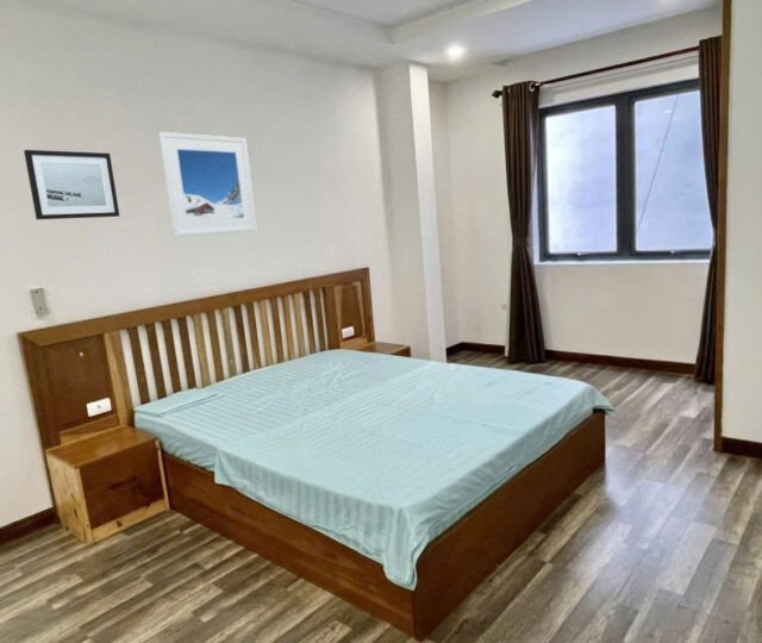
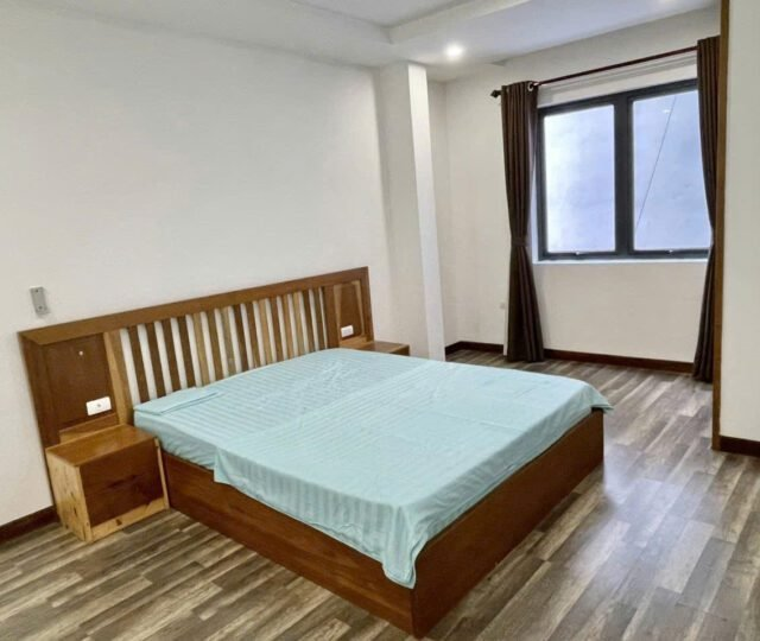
- wall art [23,149,120,220]
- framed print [158,131,258,238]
